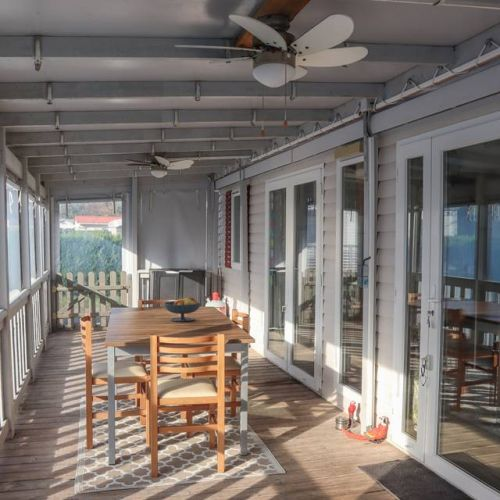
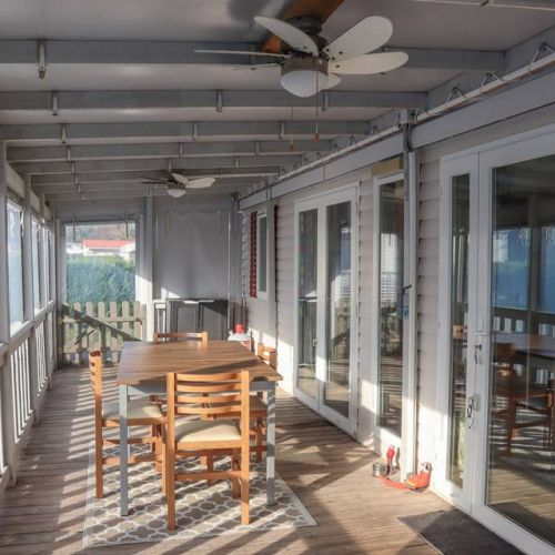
- fruit bowl [163,296,202,323]
